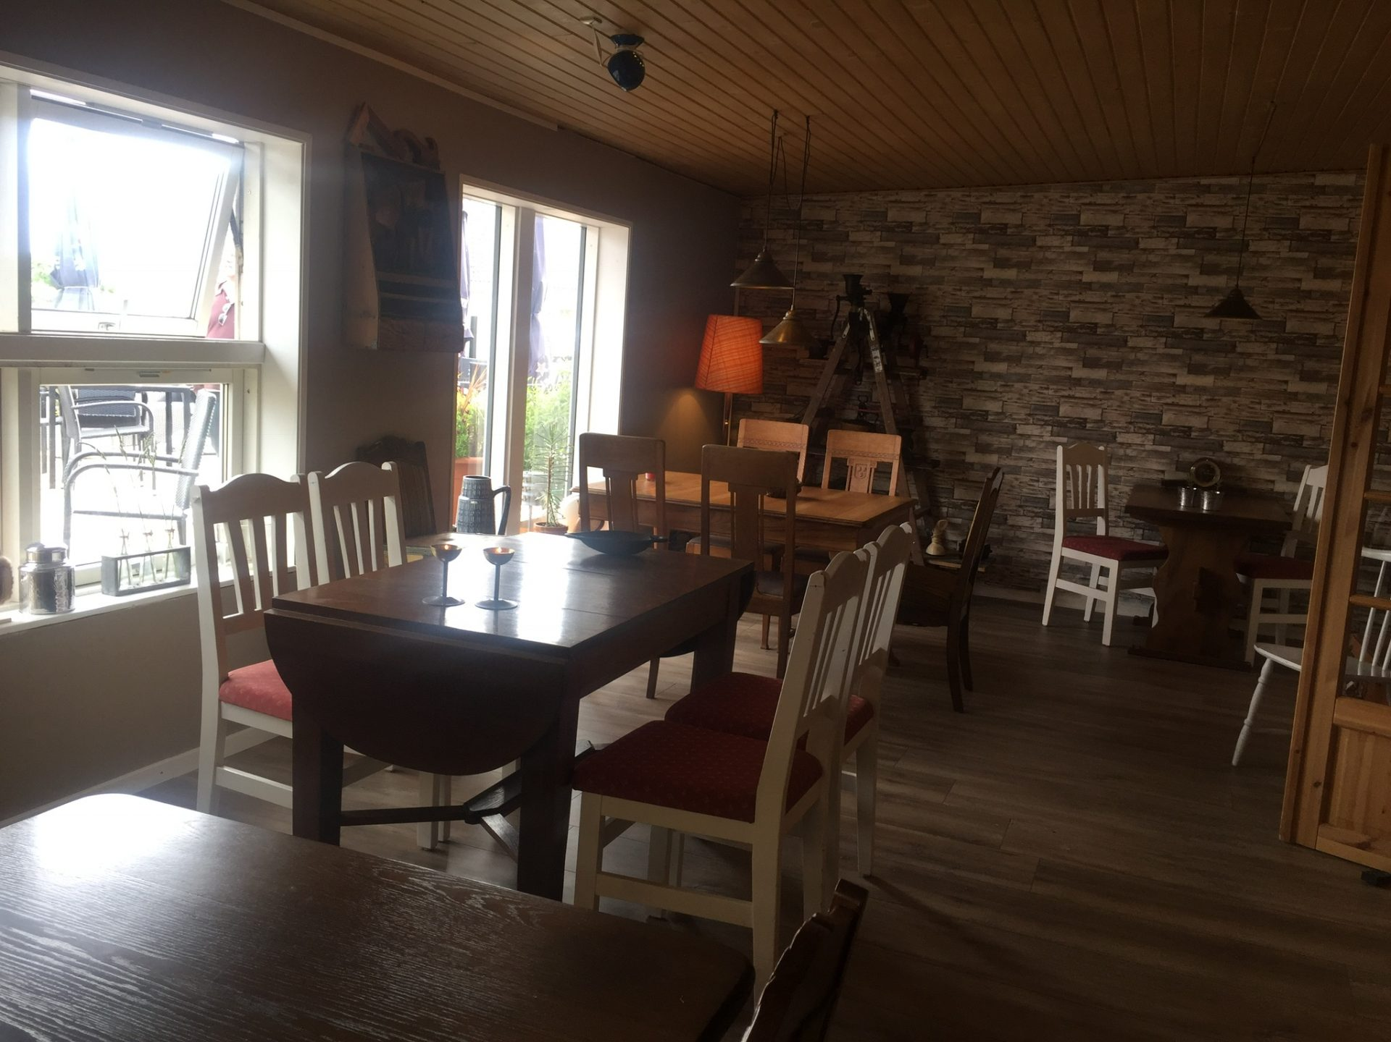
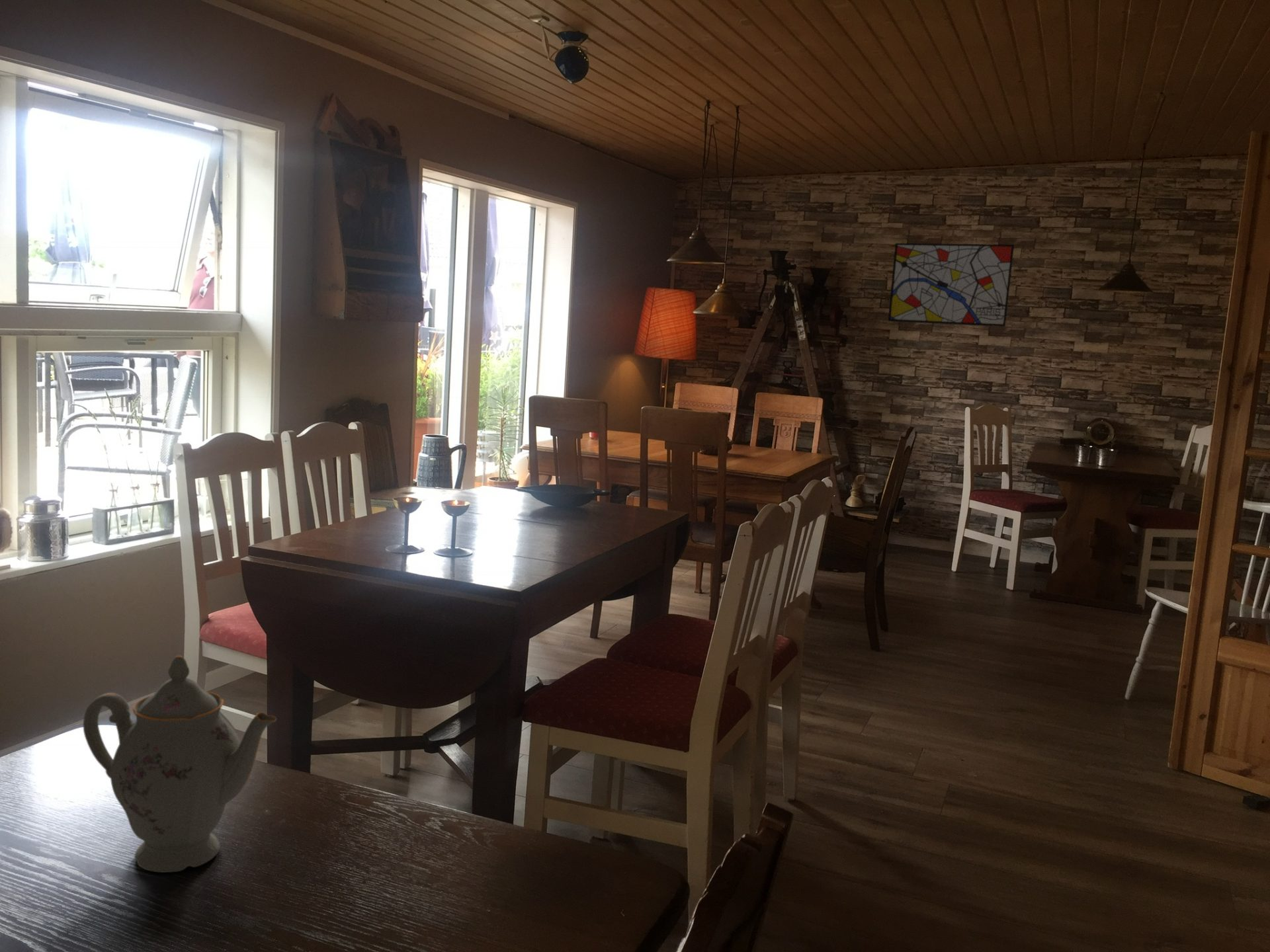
+ chinaware [83,655,277,873]
+ wall art [887,243,1015,327]
